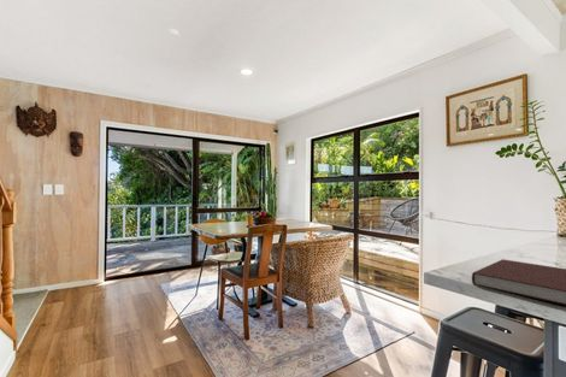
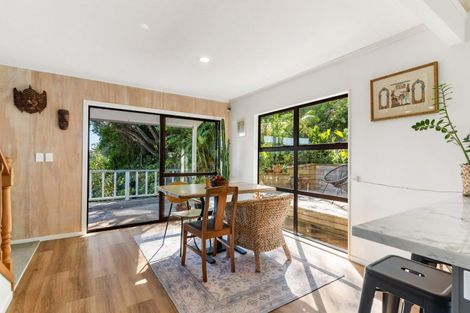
- notebook [471,258,566,306]
